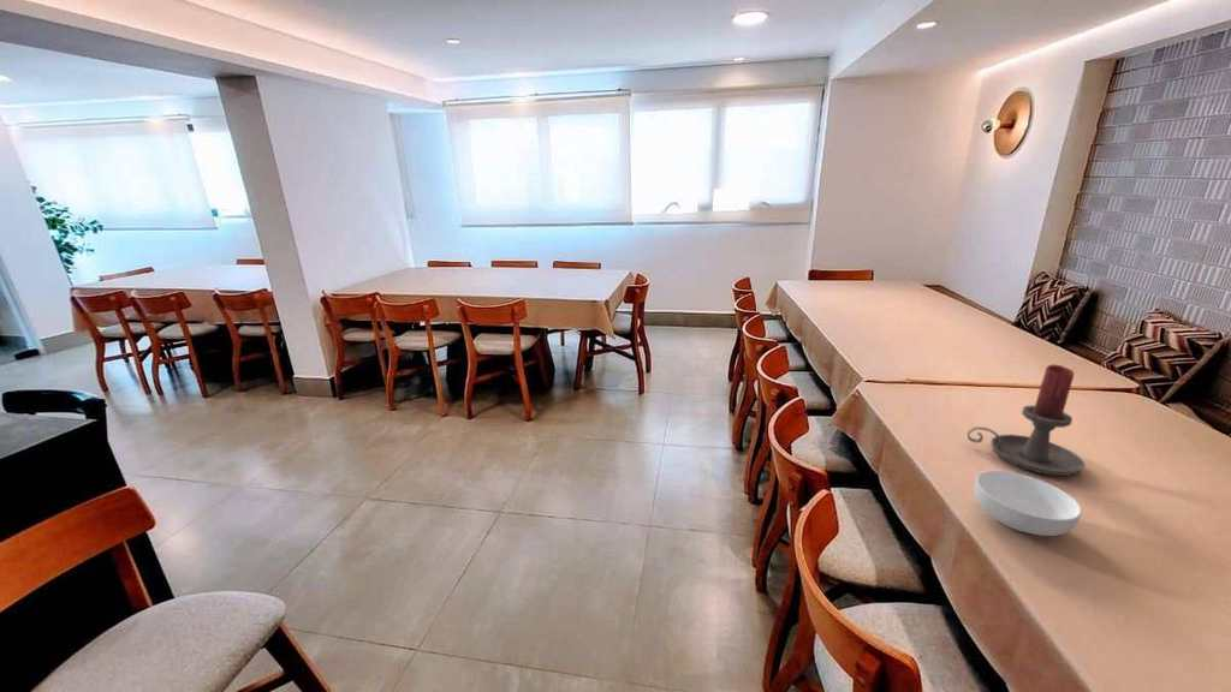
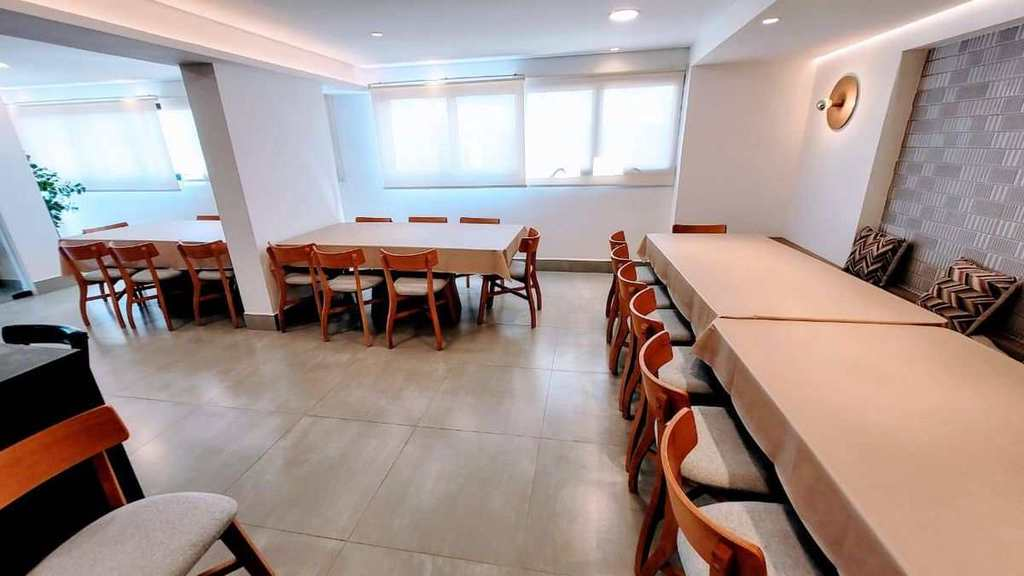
- candle holder [967,364,1086,477]
- cereal bowl [973,470,1082,537]
